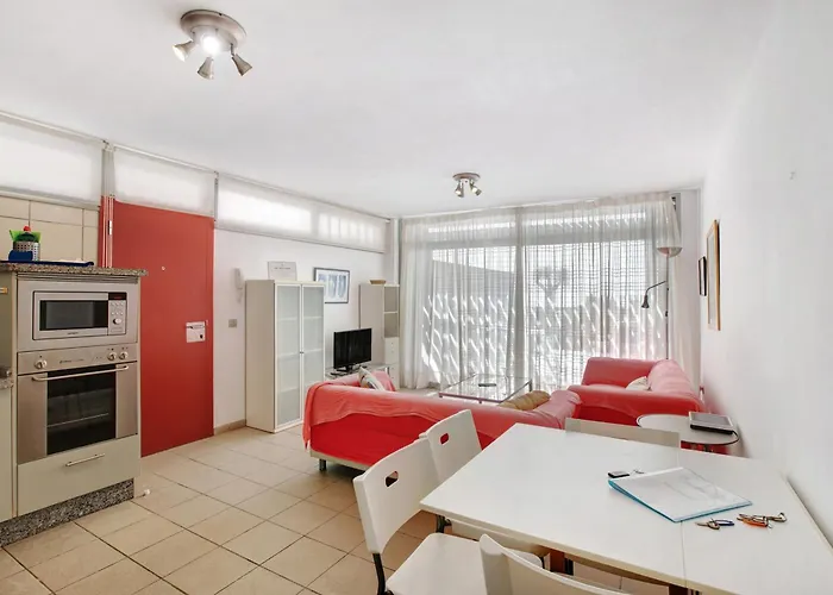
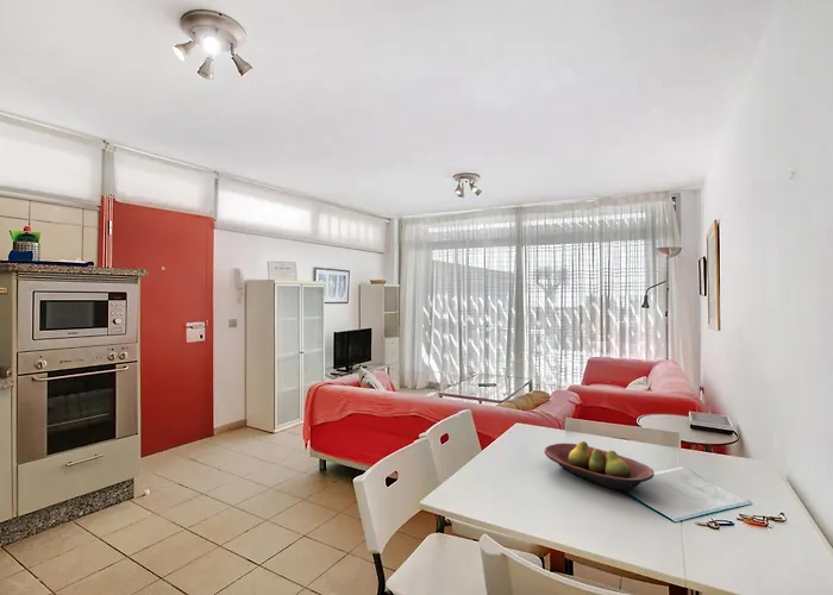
+ fruit bowl [543,440,656,491]
